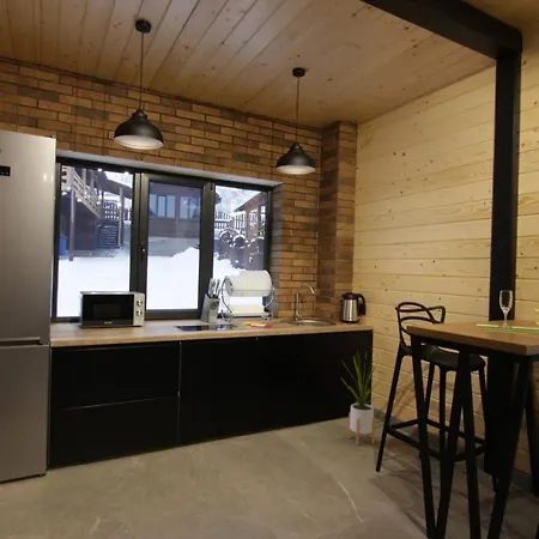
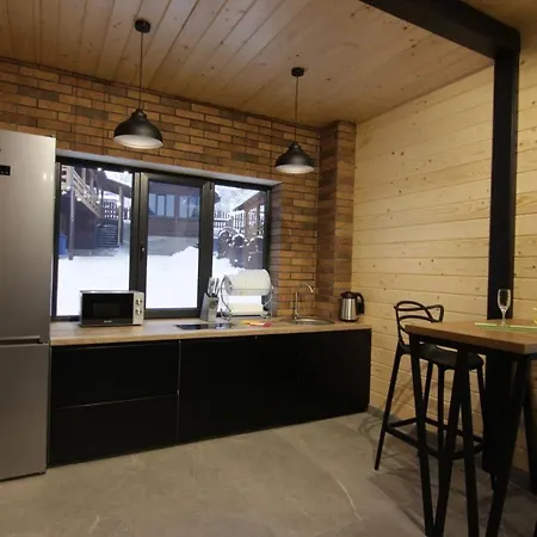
- house plant [340,350,388,447]
